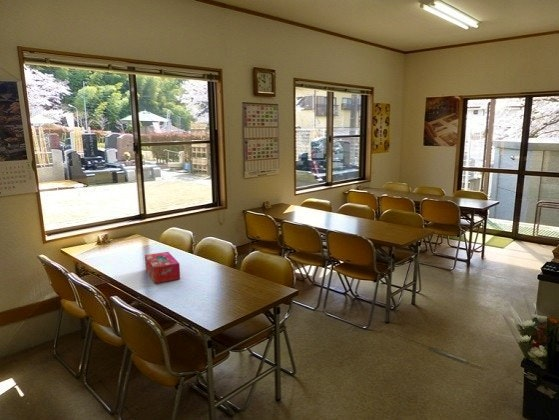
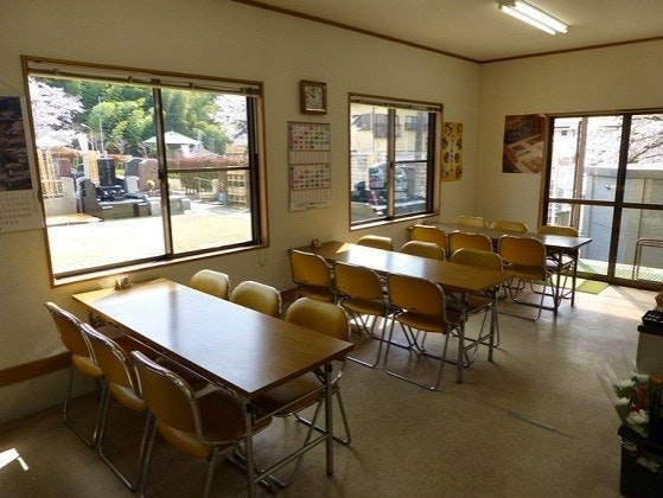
- tissue box [144,251,181,284]
